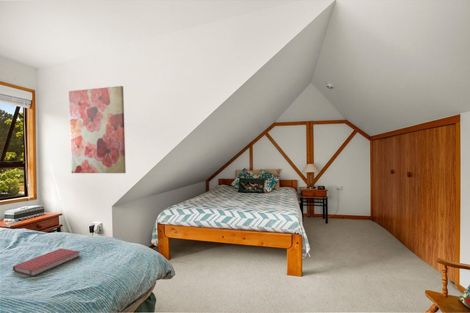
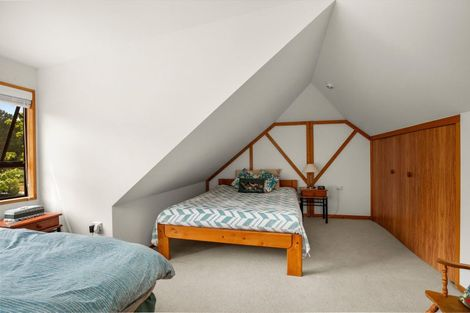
- book [12,248,80,277]
- wall art [68,85,127,174]
